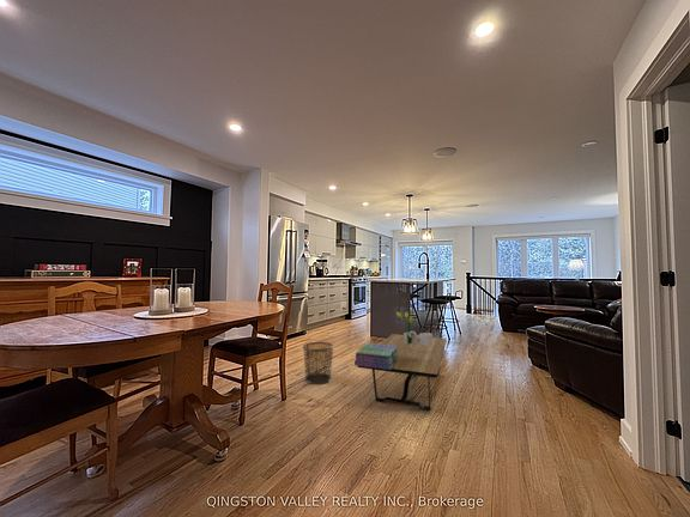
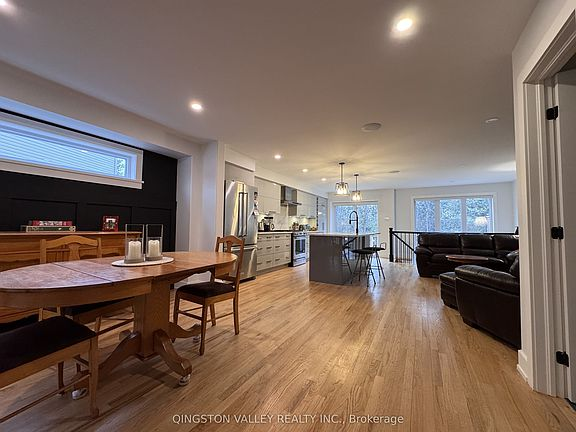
- waste bin [302,341,335,385]
- bouquet [395,311,434,352]
- coffee table [357,333,448,412]
- stack of books [353,342,399,370]
